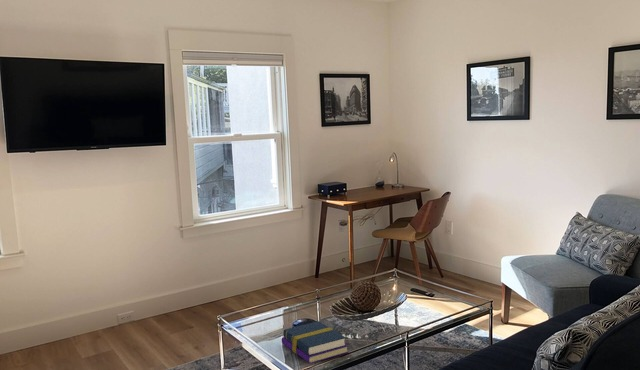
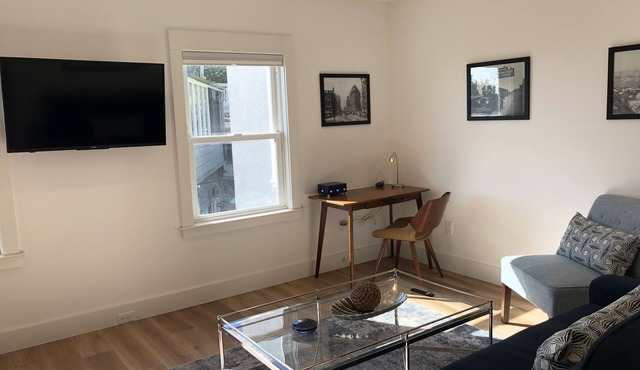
- book [280,320,349,364]
